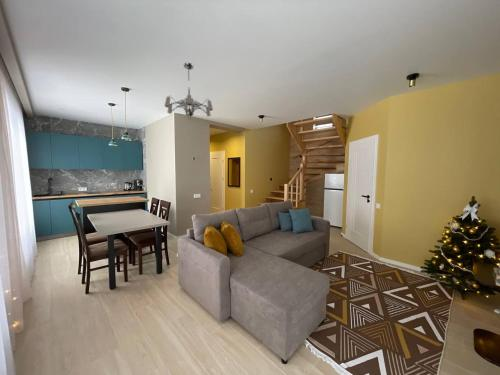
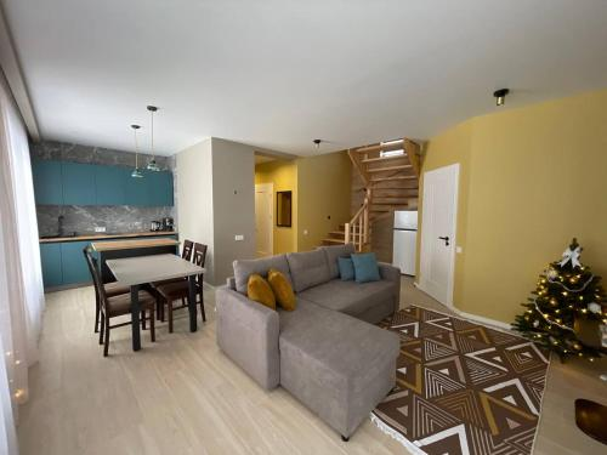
- chandelier [164,62,214,120]
